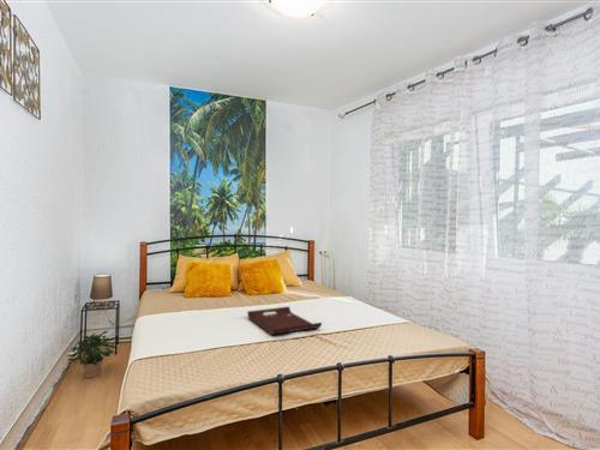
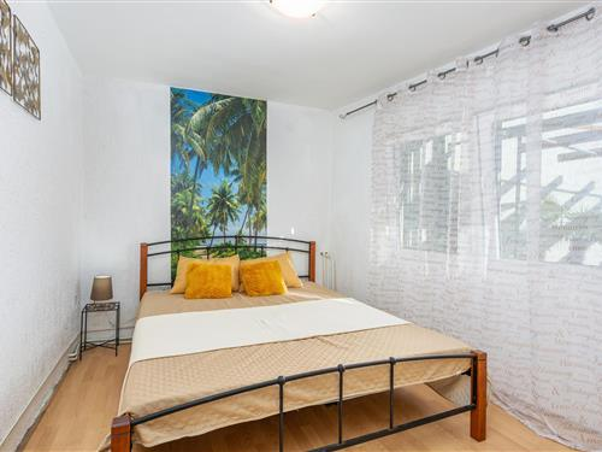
- potted plant [68,330,115,378]
- serving tray [246,305,323,336]
